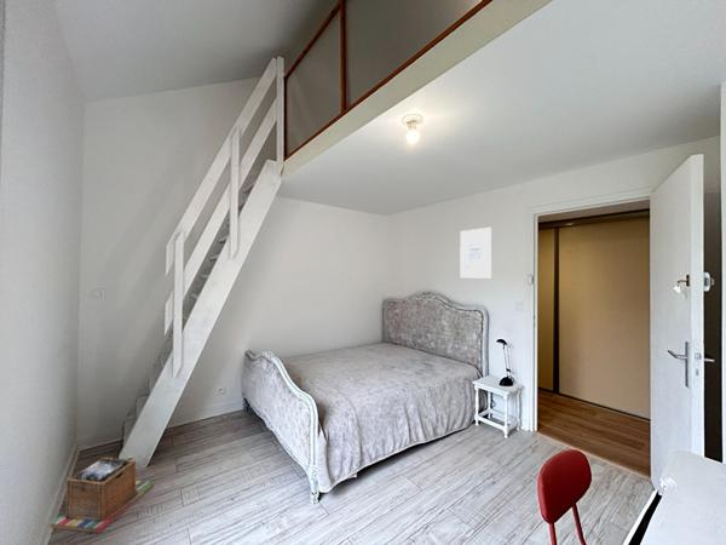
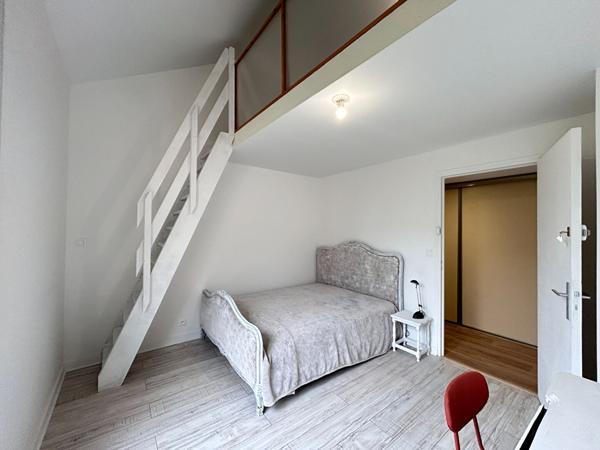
- laundry basket [50,451,155,534]
- wall art [459,226,492,279]
